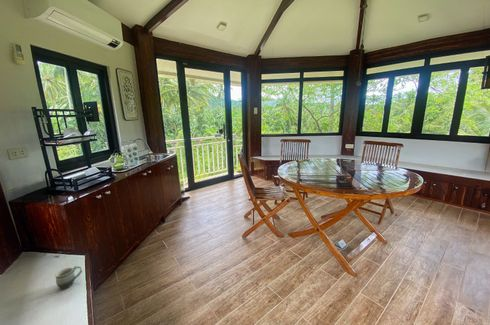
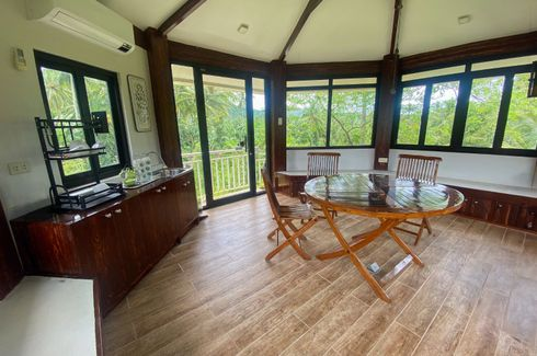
- mug [54,265,83,290]
